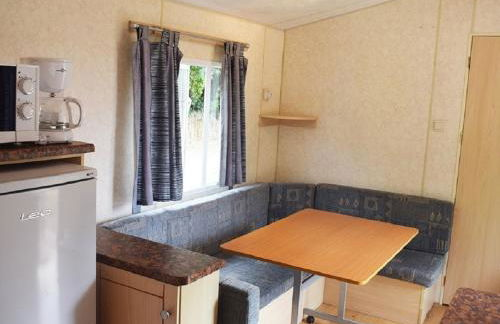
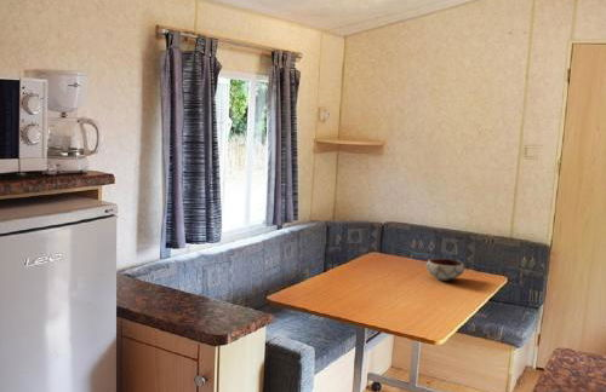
+ bowl [425,258,465,282]
